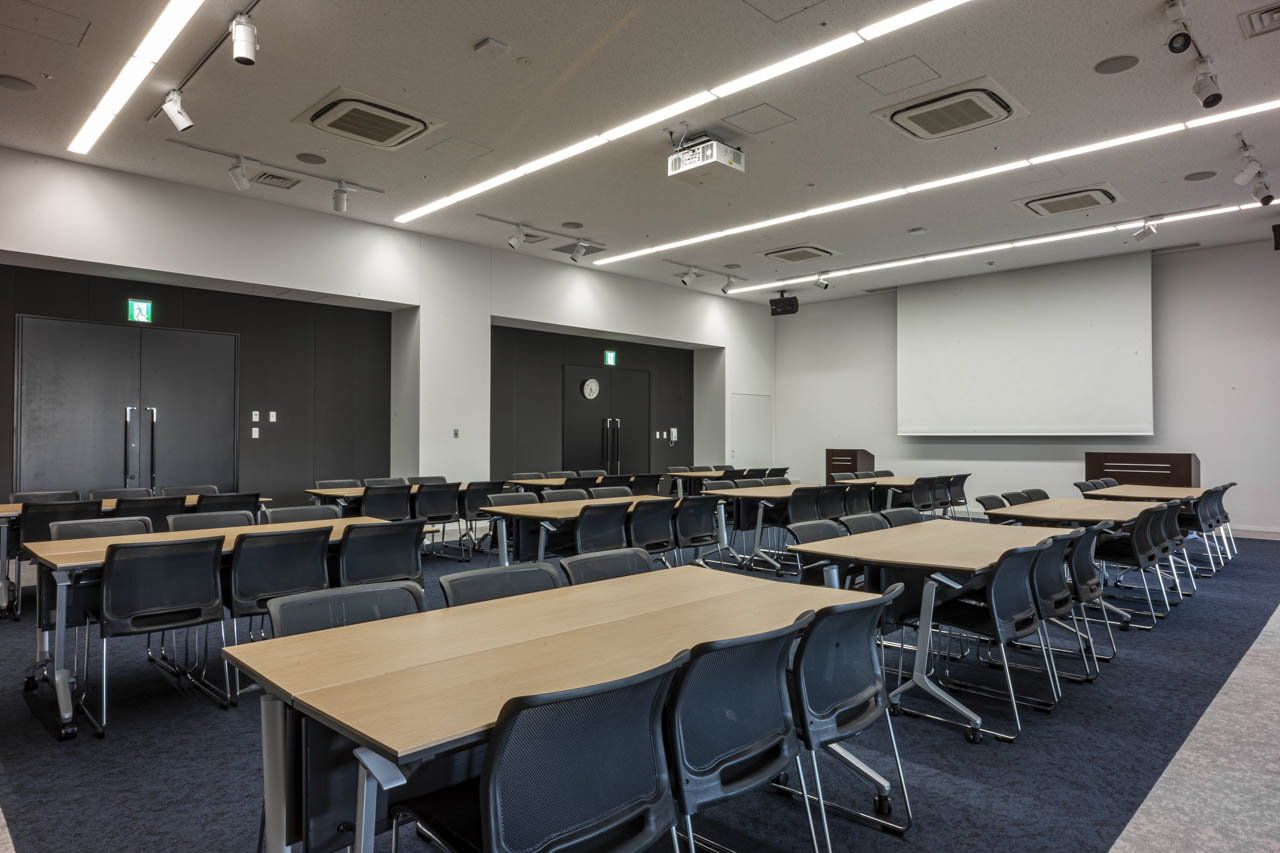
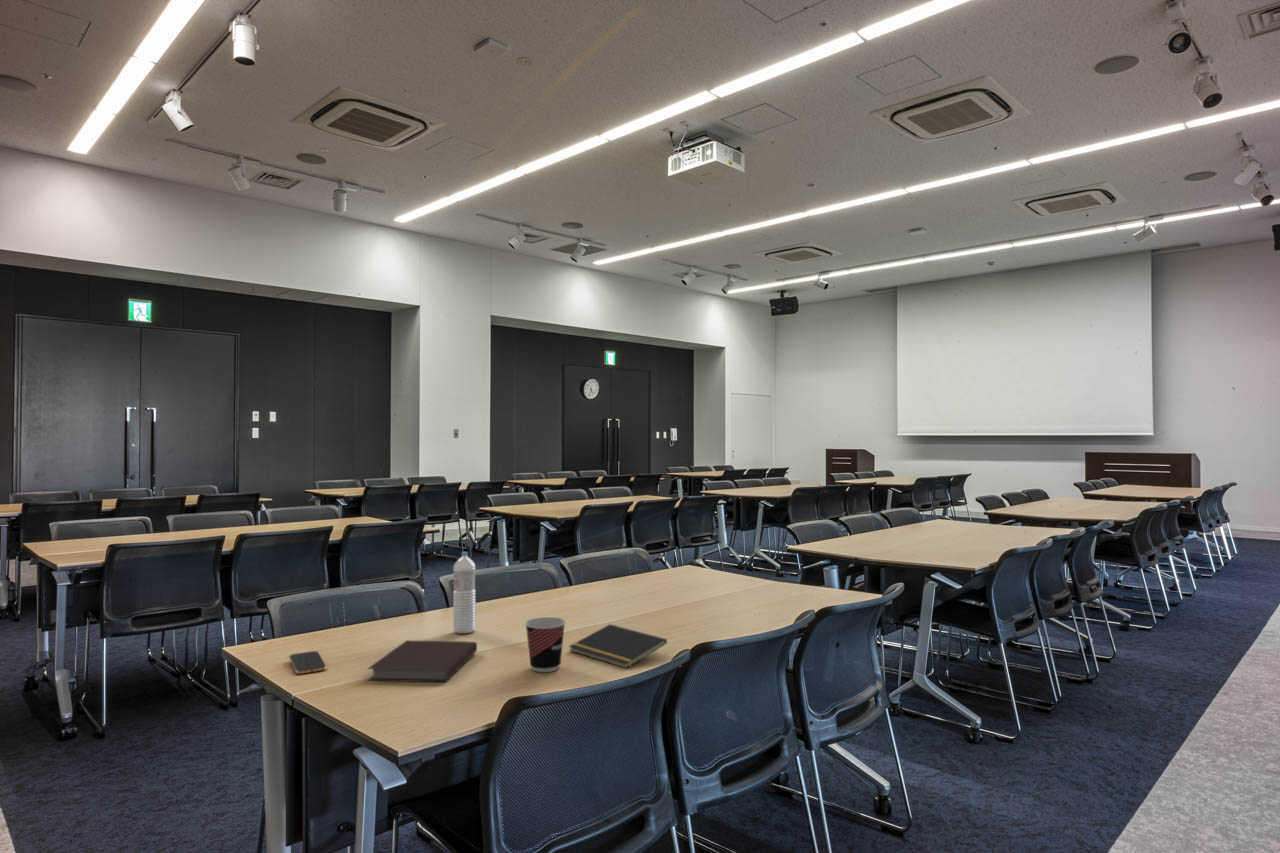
+ notepad [568,623,668,669]
+ notebook [366,639,478,683]
+ smartphone [288,650,328,675]
+ water bottle [452,551,477,635]
+ cup [524,616,567,673]
